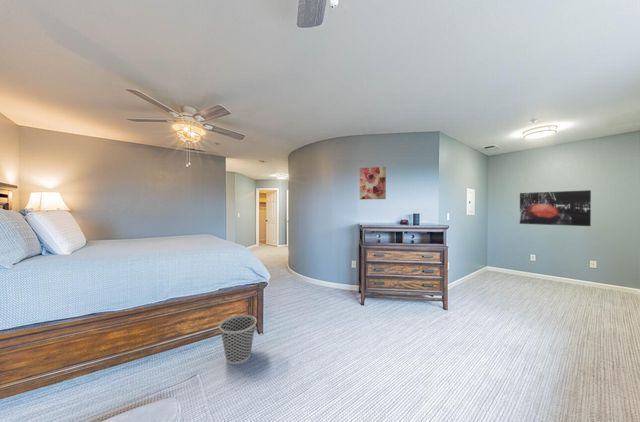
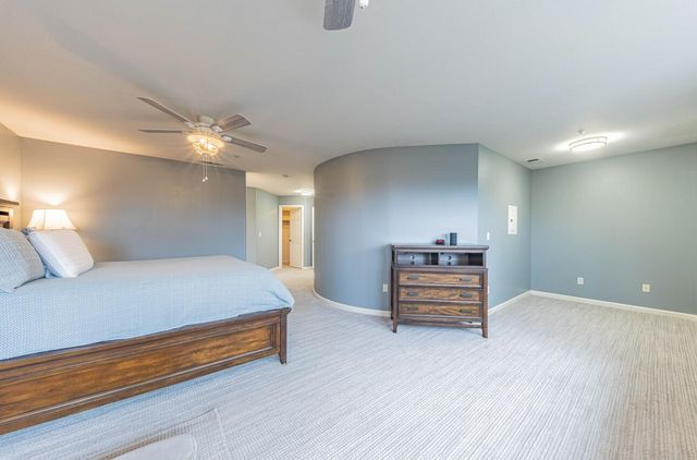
- wall art [359,166,387,200]
- wall art [519,189,592,227]
- wastebasket [218,314,257,366]
